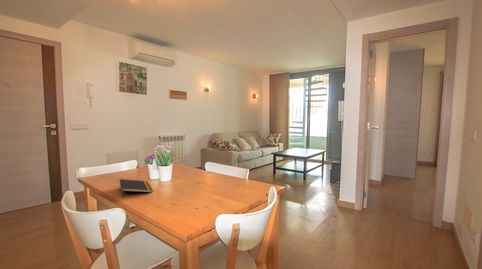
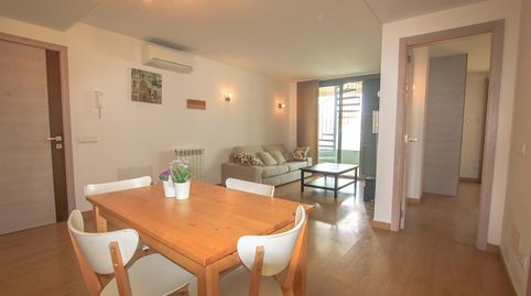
- notepad [119,178,153,198]
